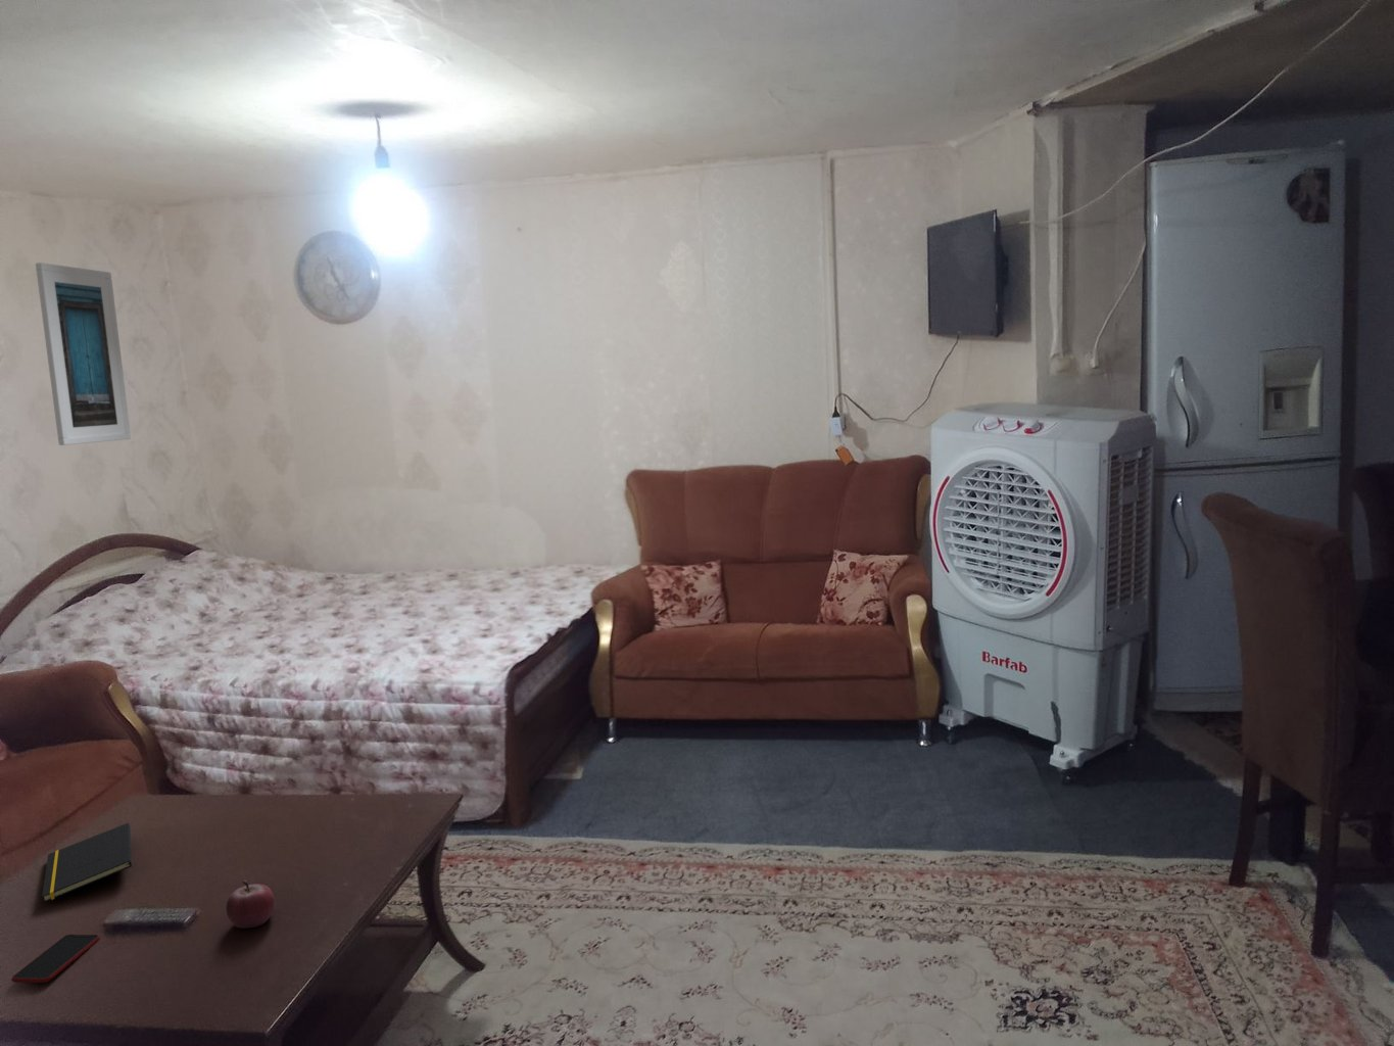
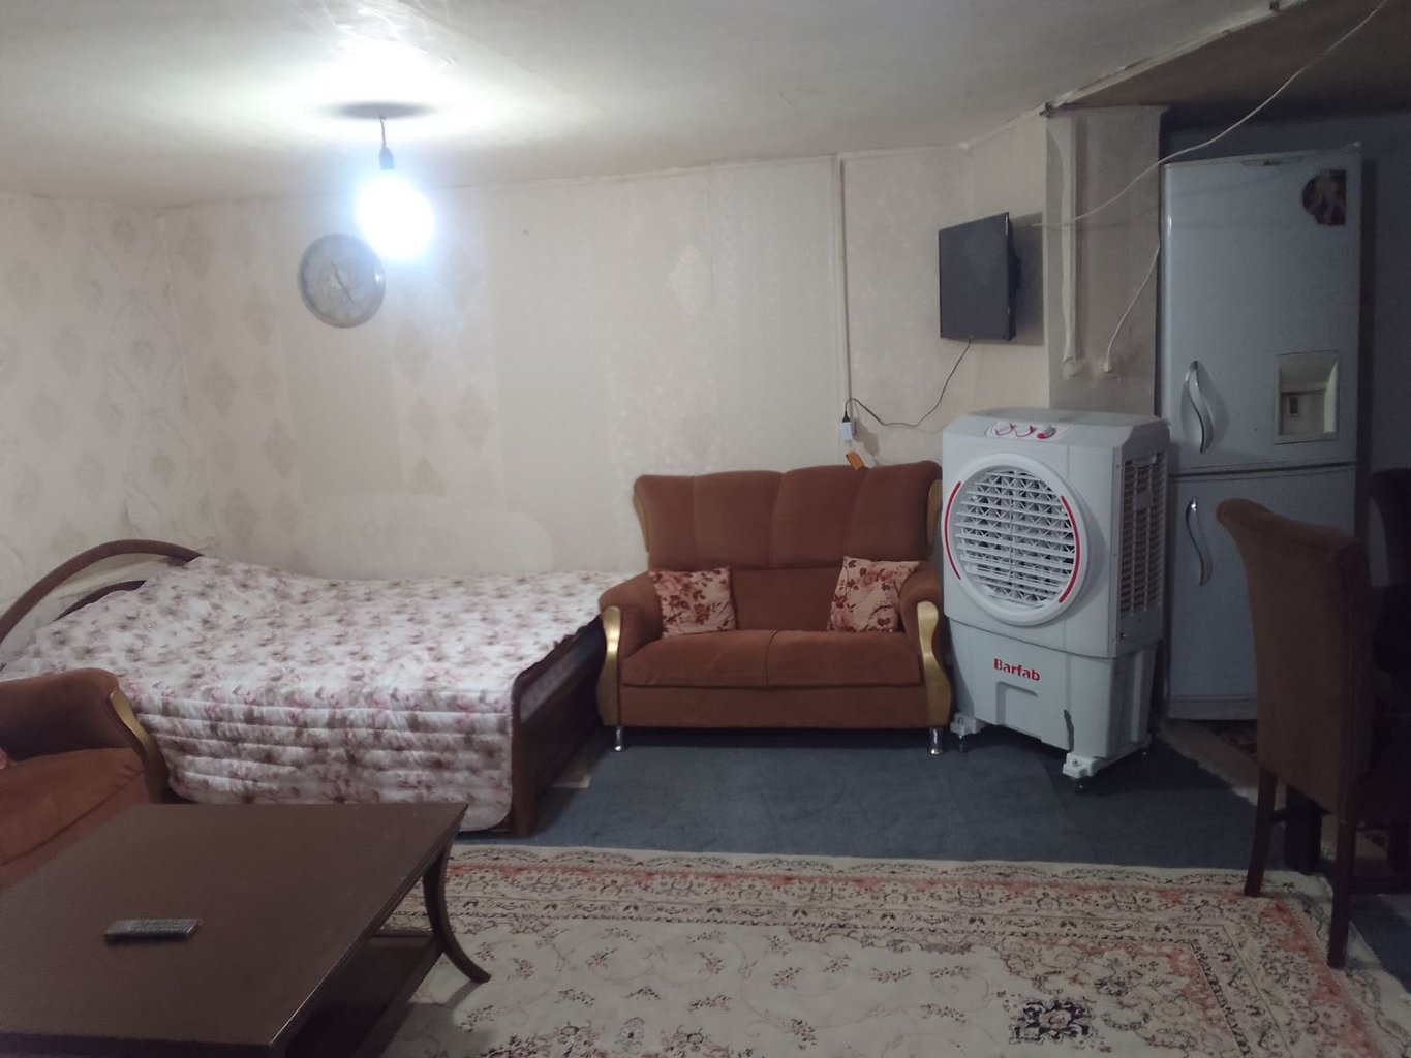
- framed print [35,262,132,446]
- smartphone [10,934,101,983]
- fruit [225,879,276,930]
- notepad [41,822,133,903]
